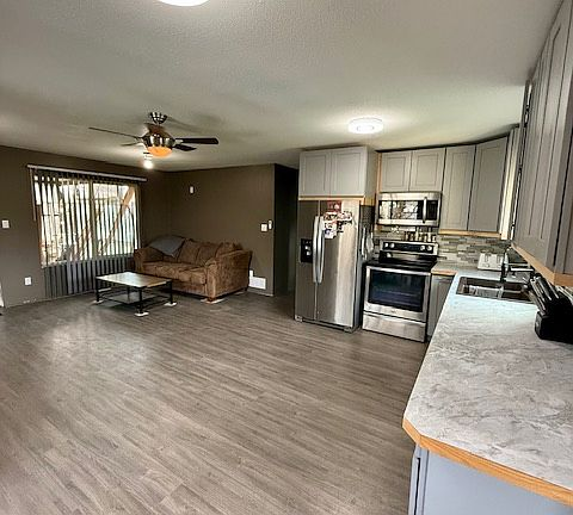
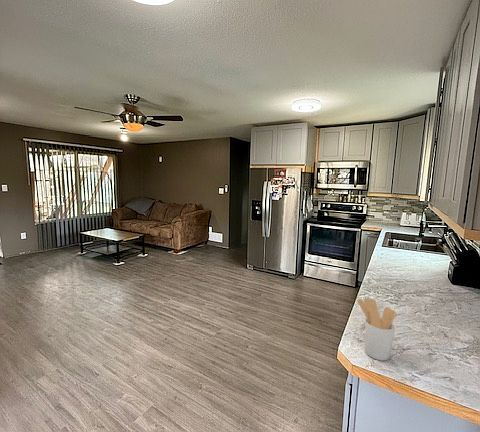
+ utensil holder [356,298,397,361]
